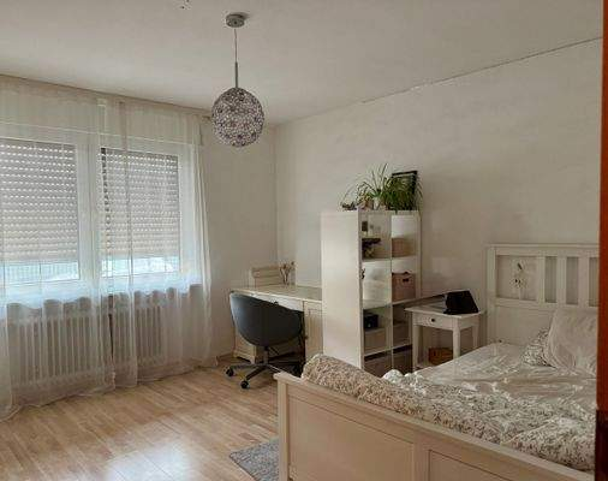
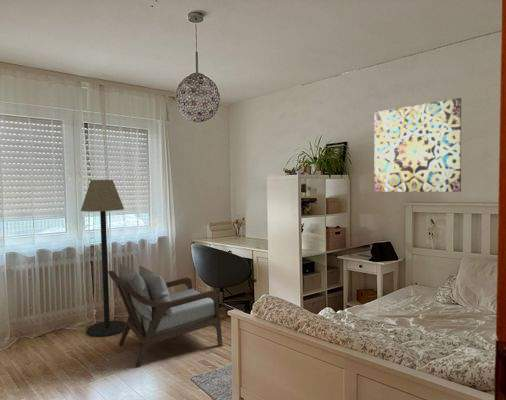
+ wall art [373,97,462,193]
+ floor lamp [80,179,127,338]
+ armchair [108,263,224,369]
